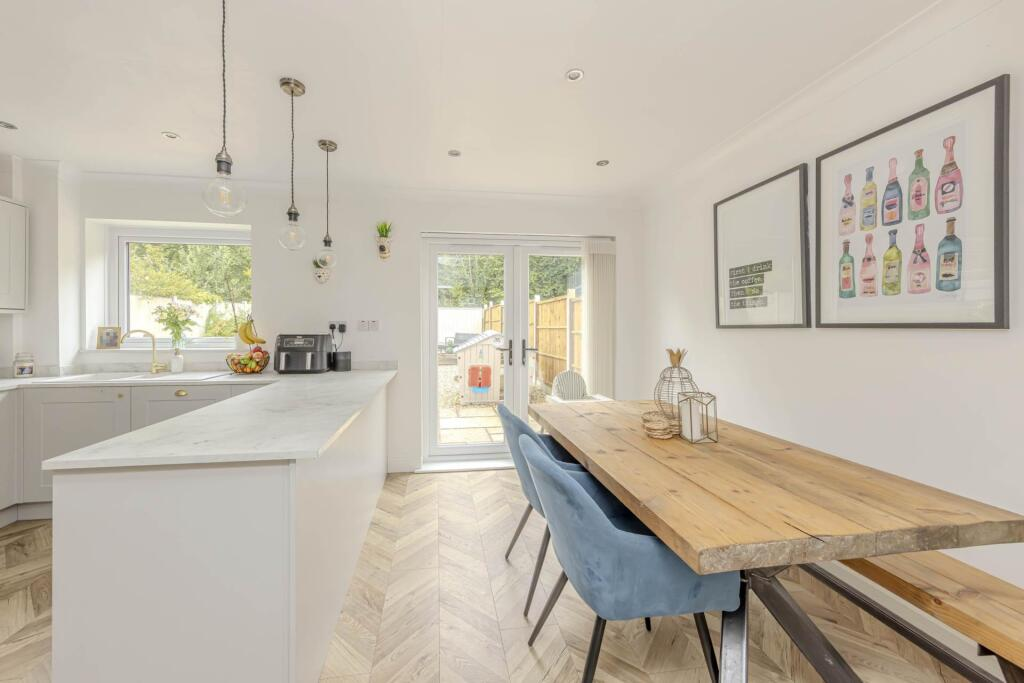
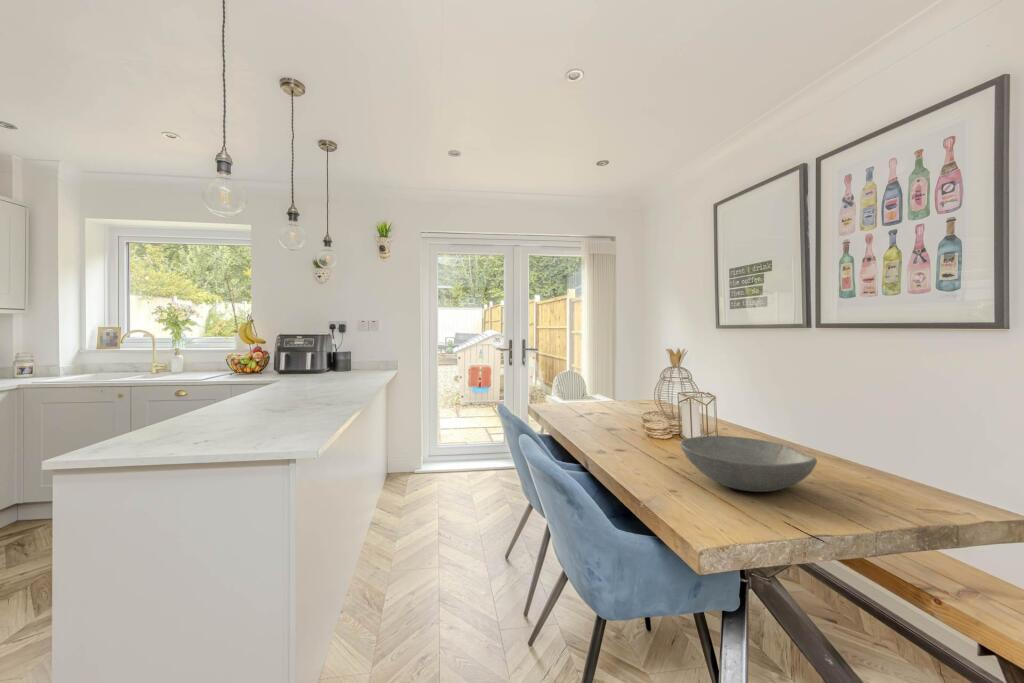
+ bowl [679,435,818,493]
